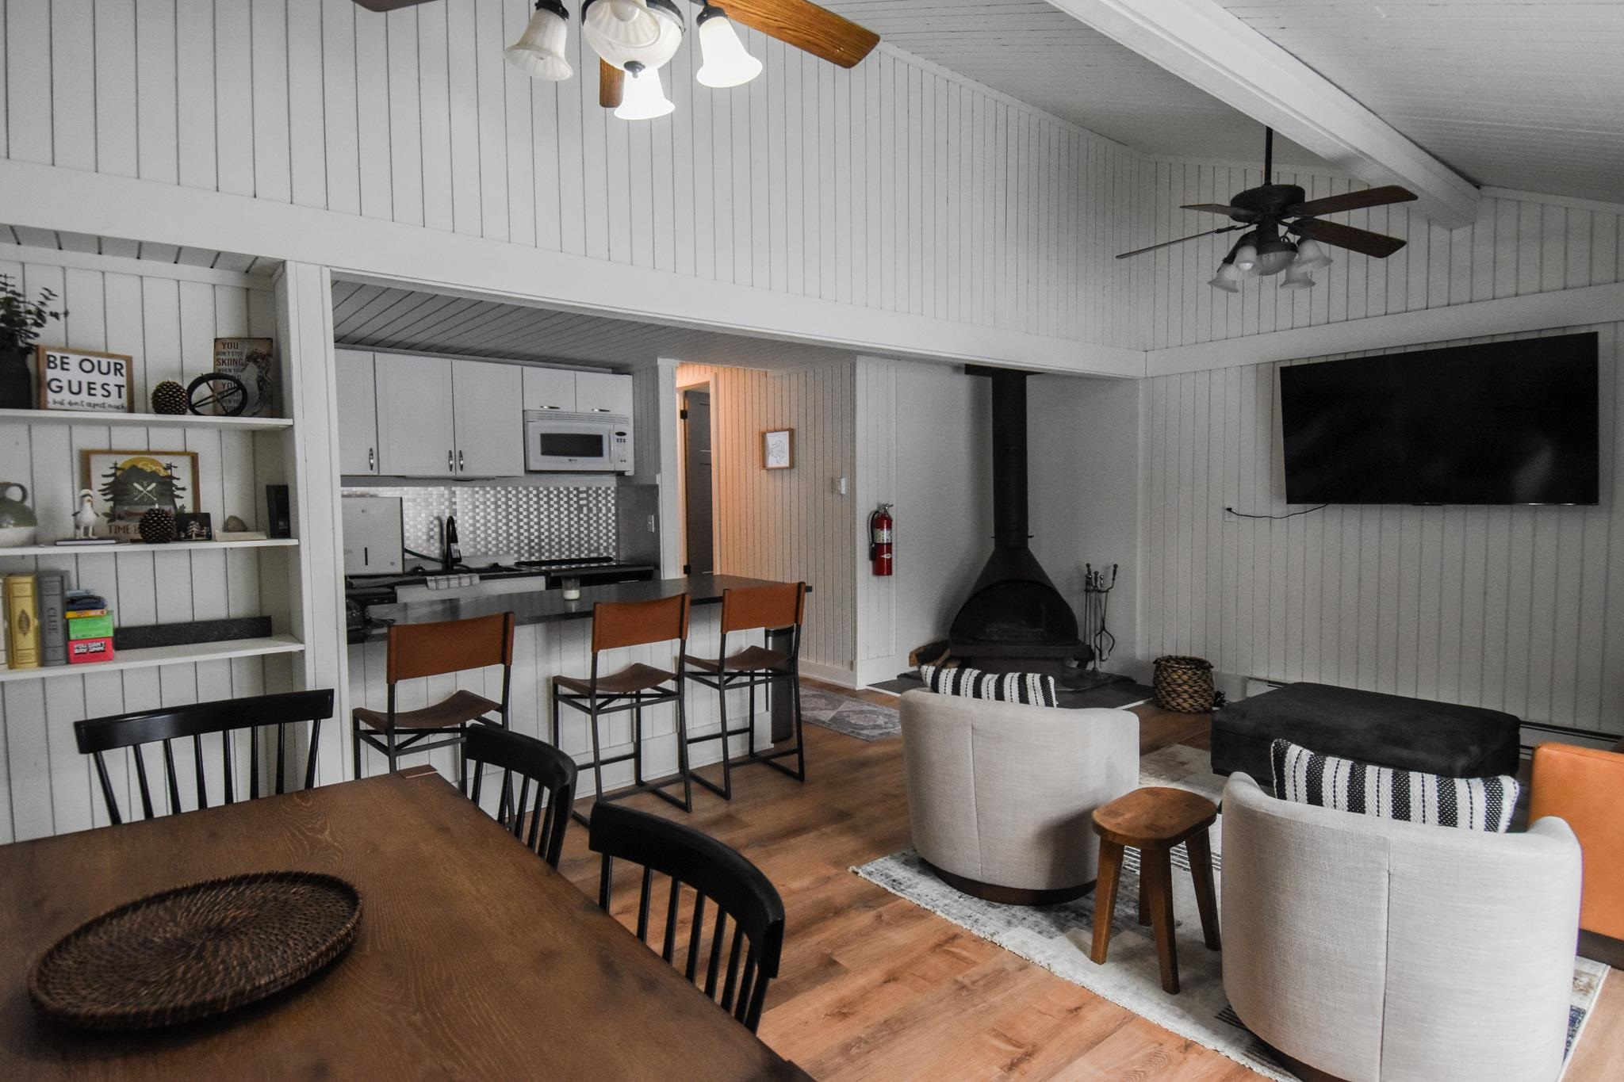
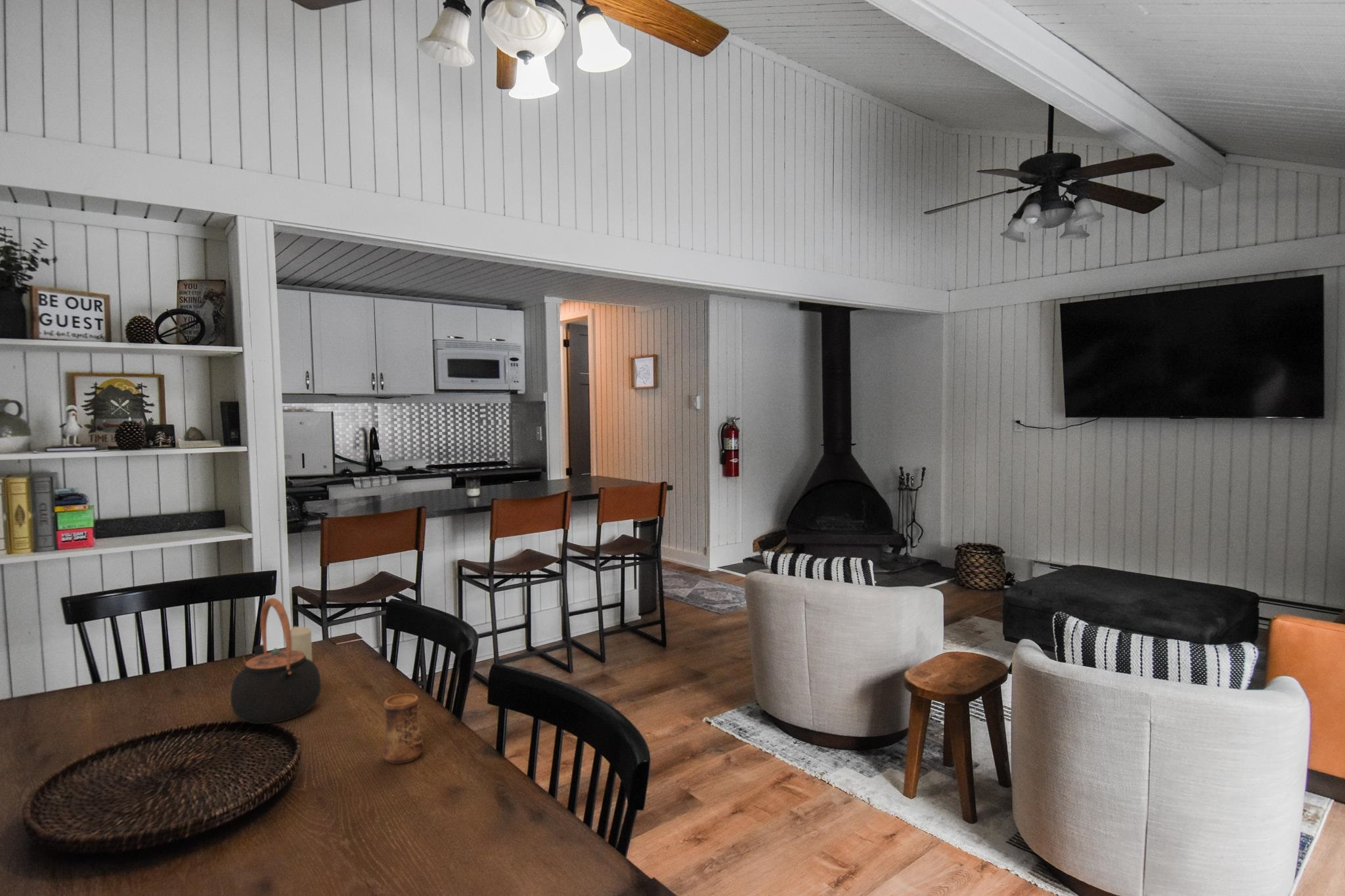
+ cup [381,693,425,765]
+ candle [290,626,313,662]
+ teapot [230,597,322,725]
